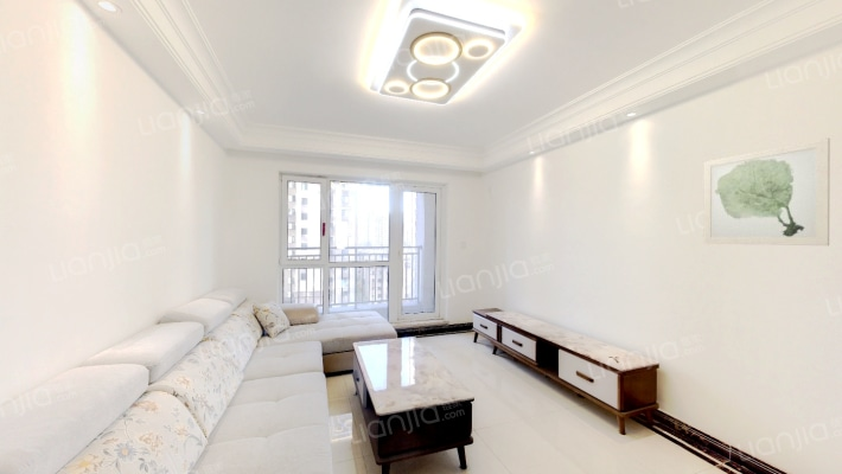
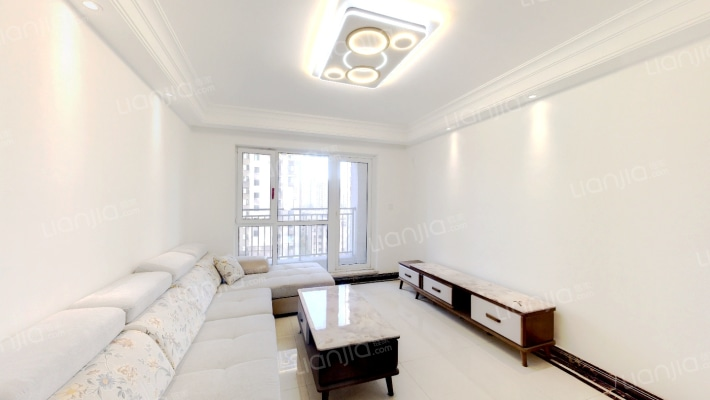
- wall art [702,137,831,246]
